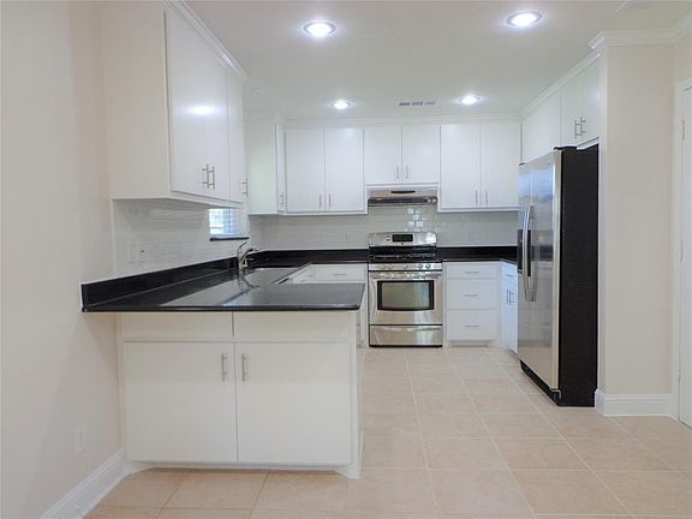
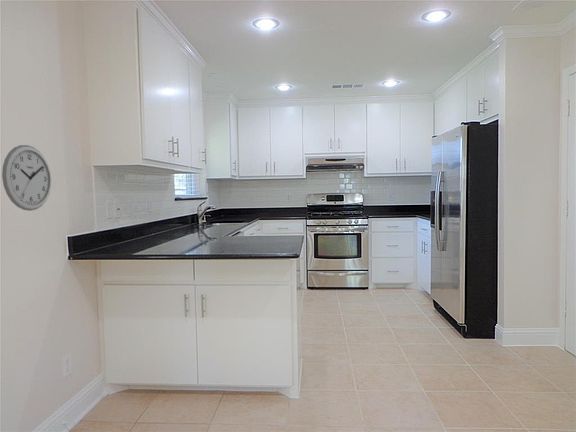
+ wall clock [1,144,52,212]
